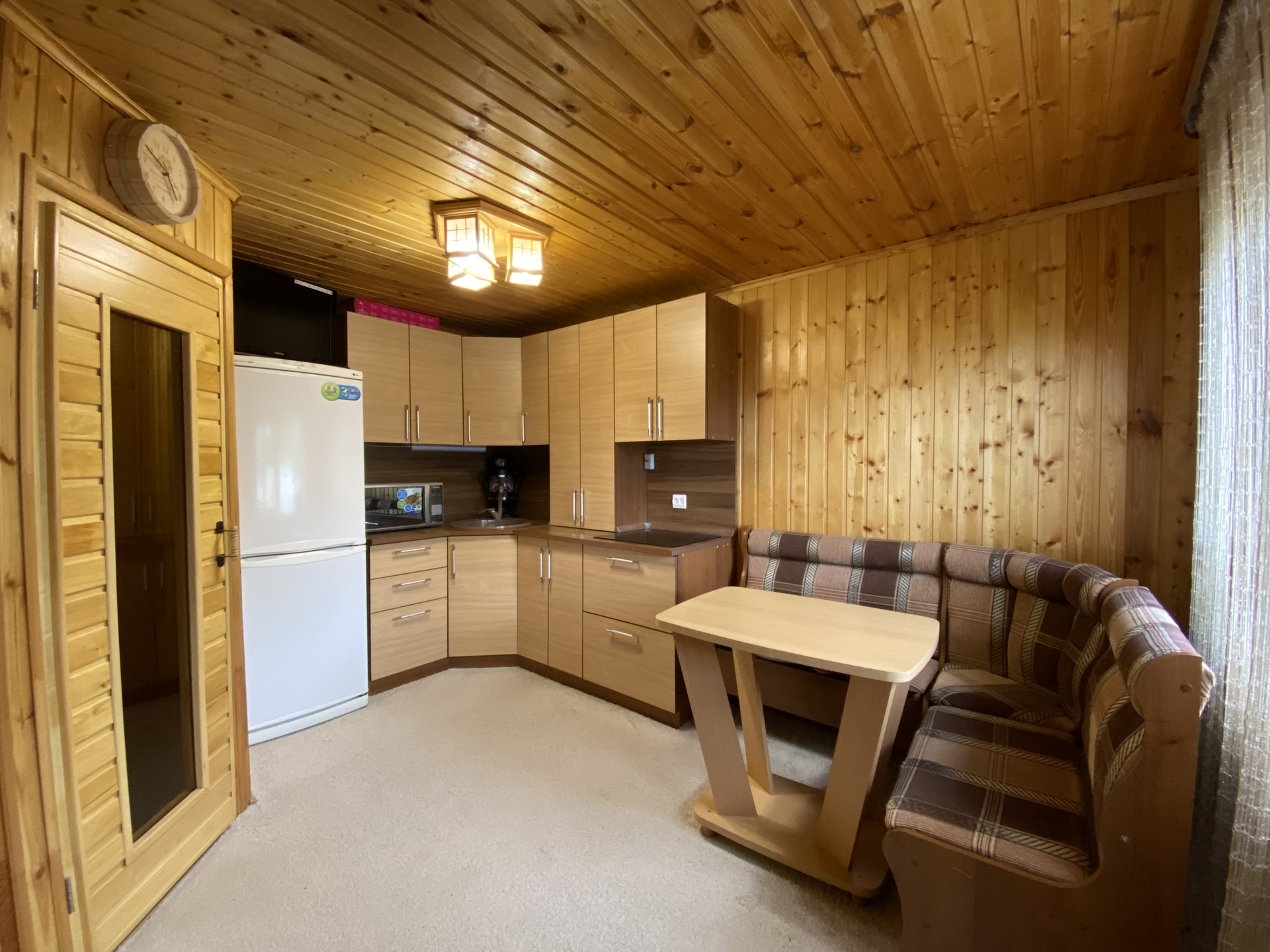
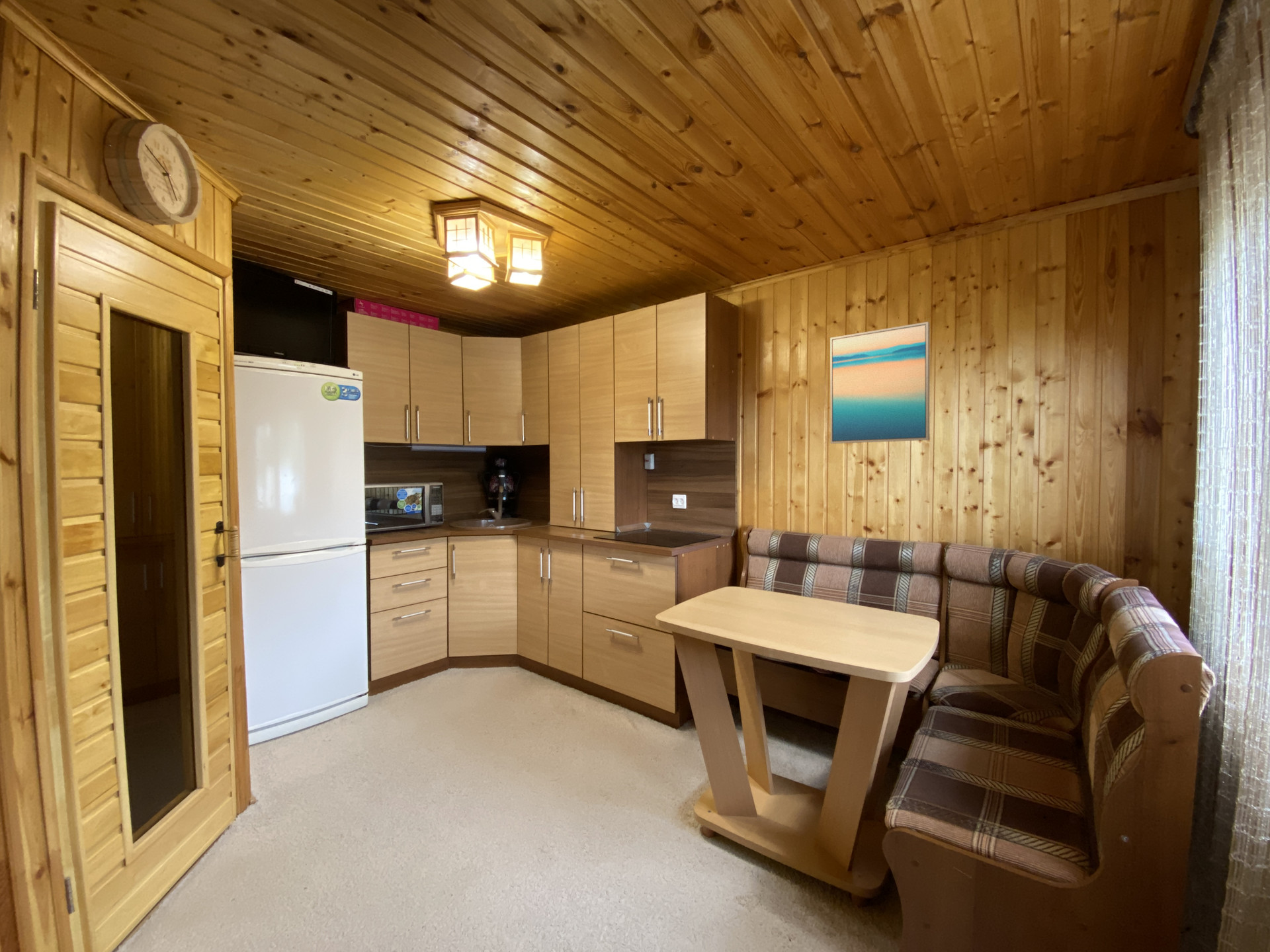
+ wall art [829,321,930,444]
